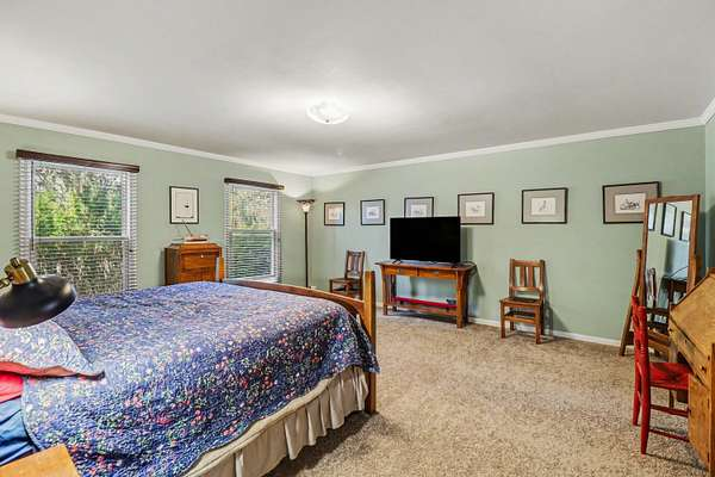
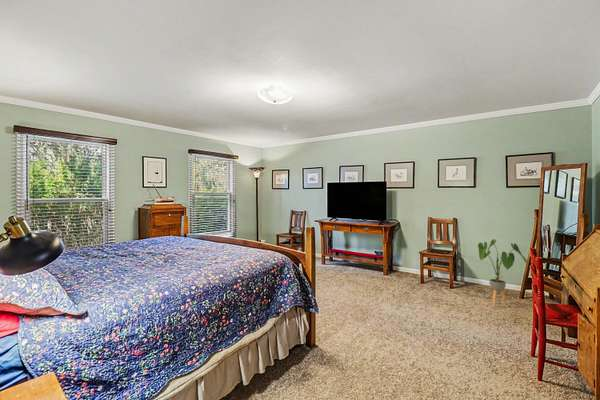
+ house plant [477,238,528,308]
